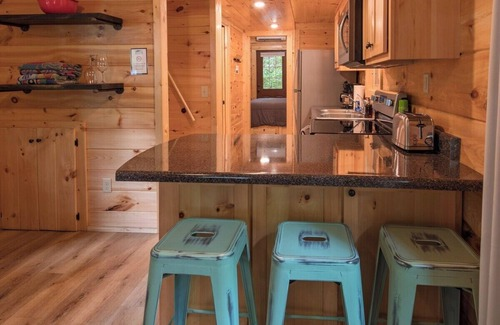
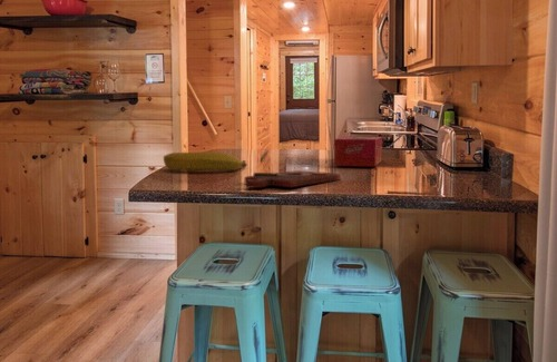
+ banana [163,150,248,172]
+ tissue box [333,136,383,167]
+ cutting board [244,169,342,189]
